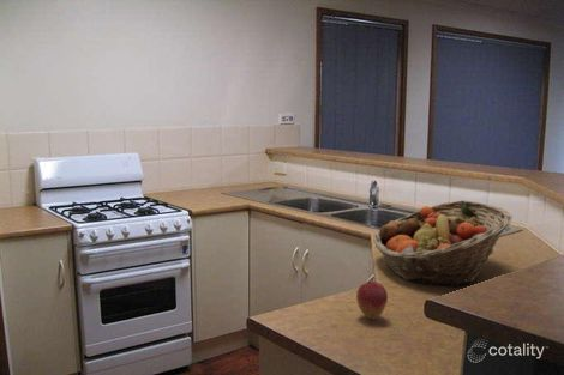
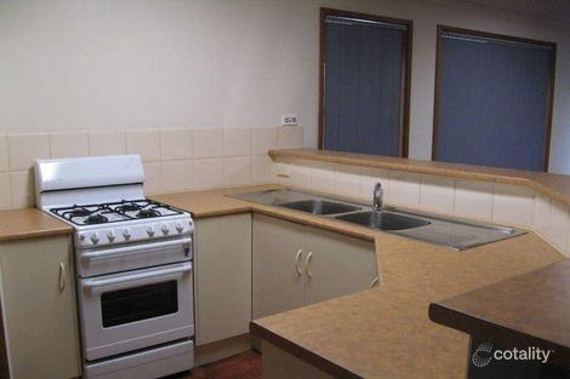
- fruit basket [372,199,514,288]
- fruit [355,280,389,320]
